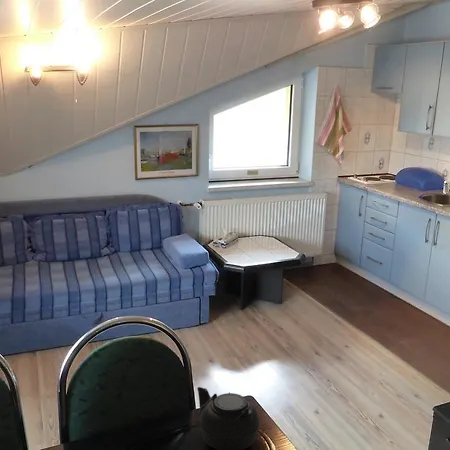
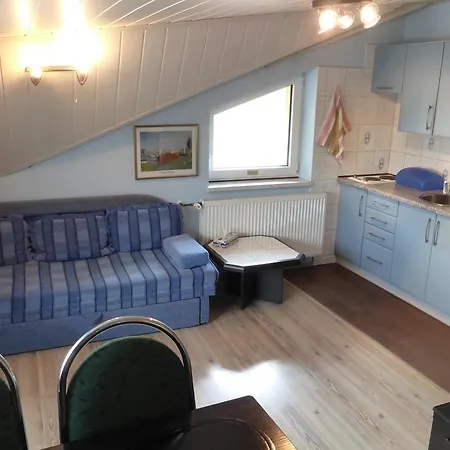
- teapot [196,386,260,450]
